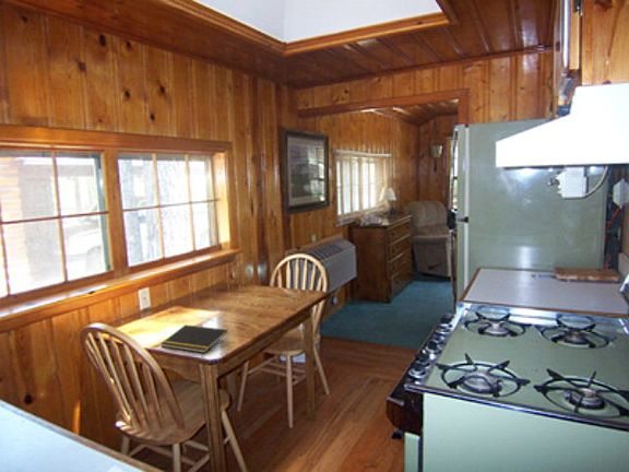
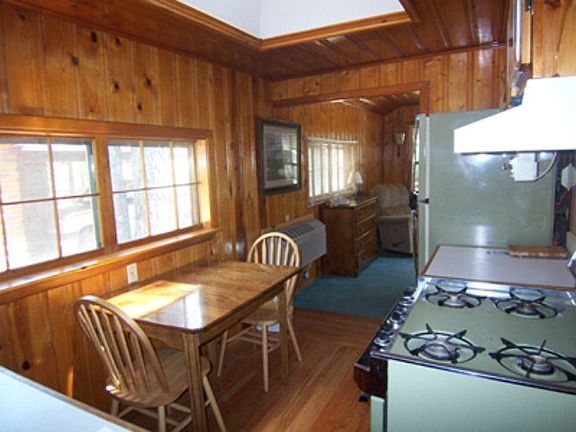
- notepad [159,323,228,354]
